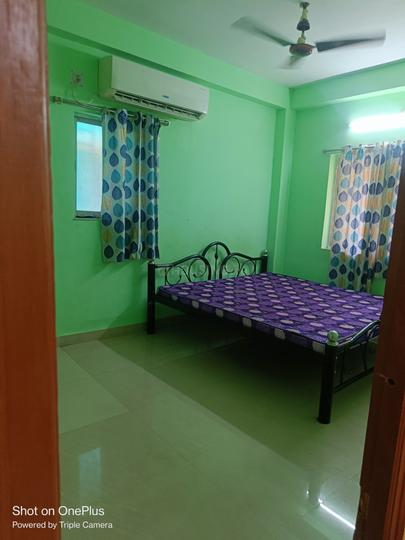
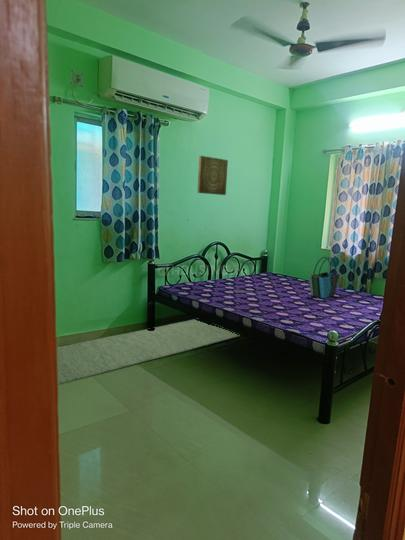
+ rug [57,318,241,385]
+ wall art [197,155,229,196]
+ tote bag [308,256,341,299]
